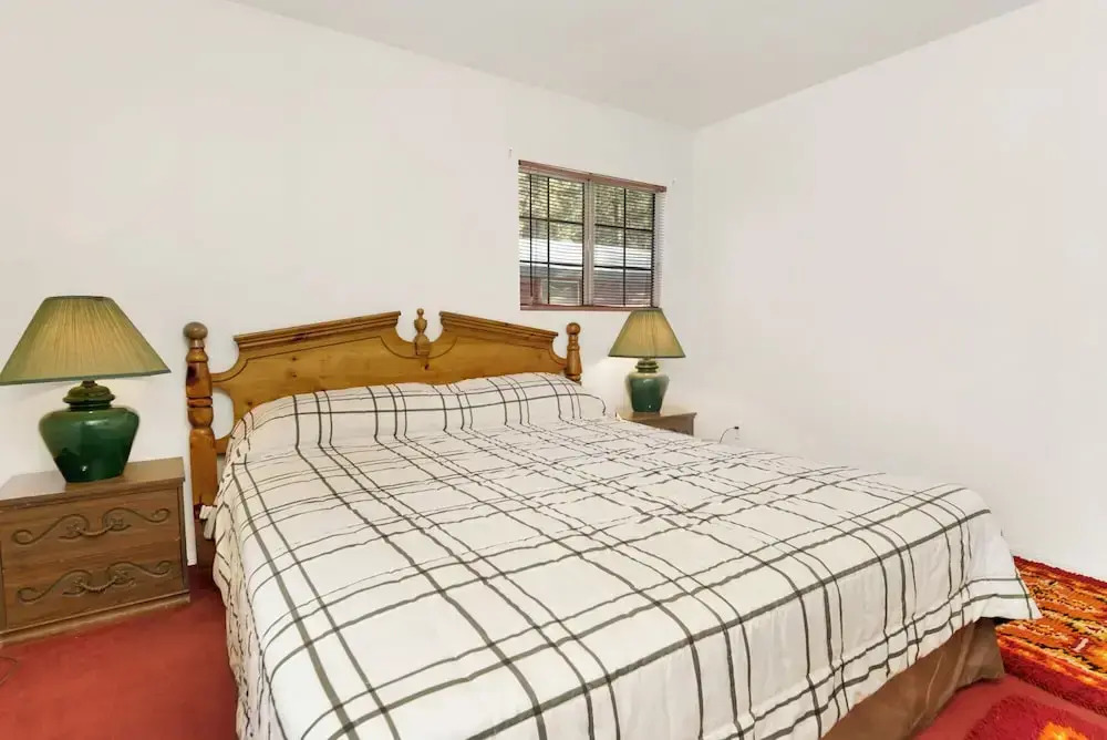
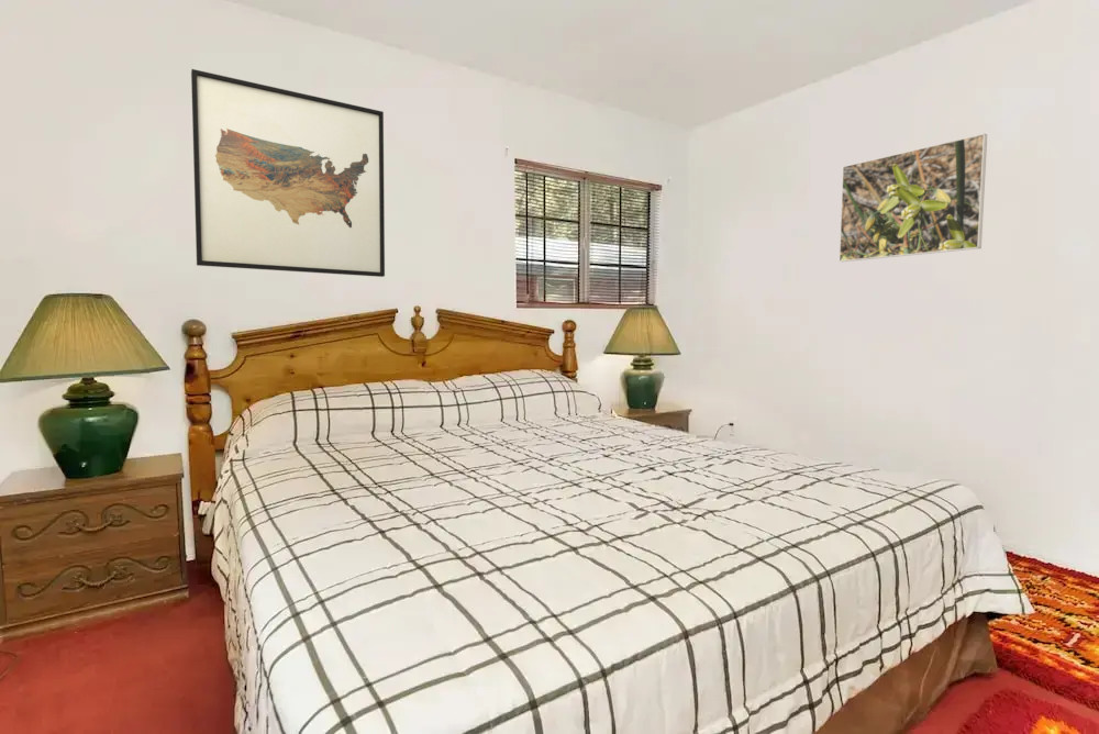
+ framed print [837,133,988,263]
+ wall art [190,68,386,278]
